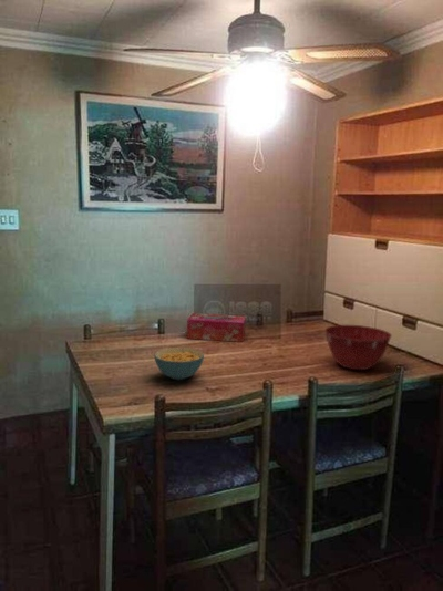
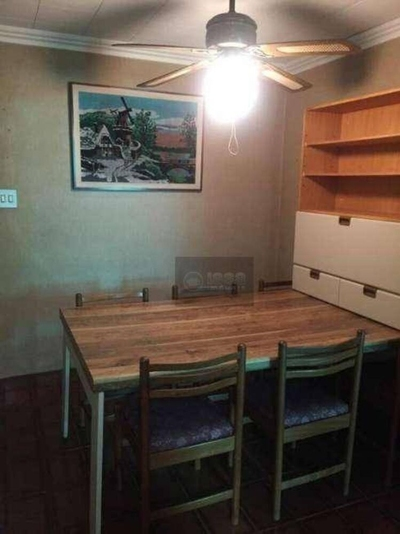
- mixing bowl [323,324,393,371]
- tissue box [186,312,247,343]
- cereal bowl [153,346,205,381]
